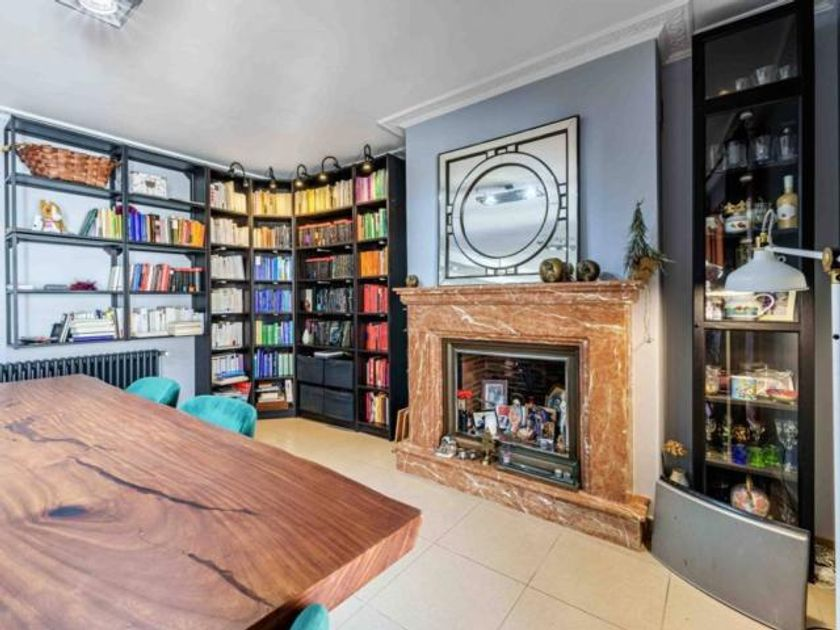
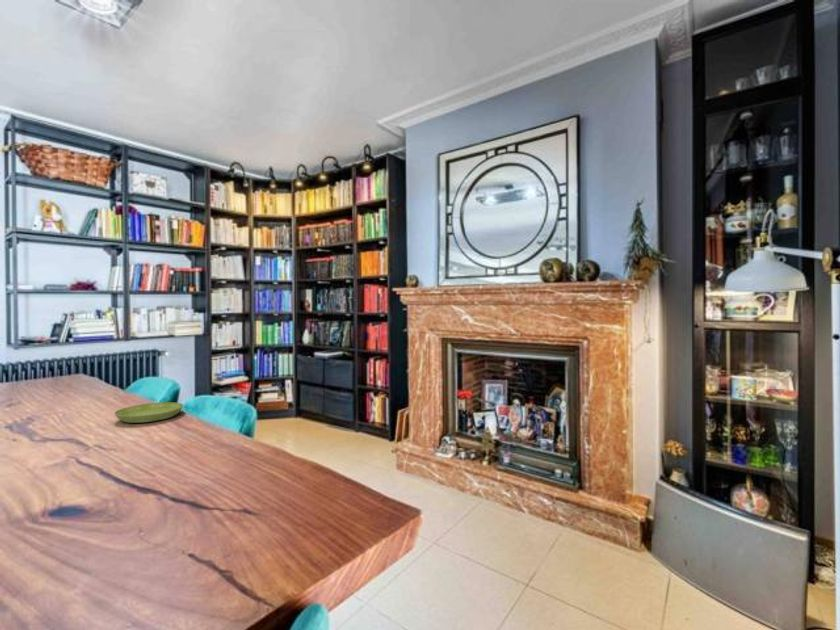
+ saucer [113,401,185,424]
